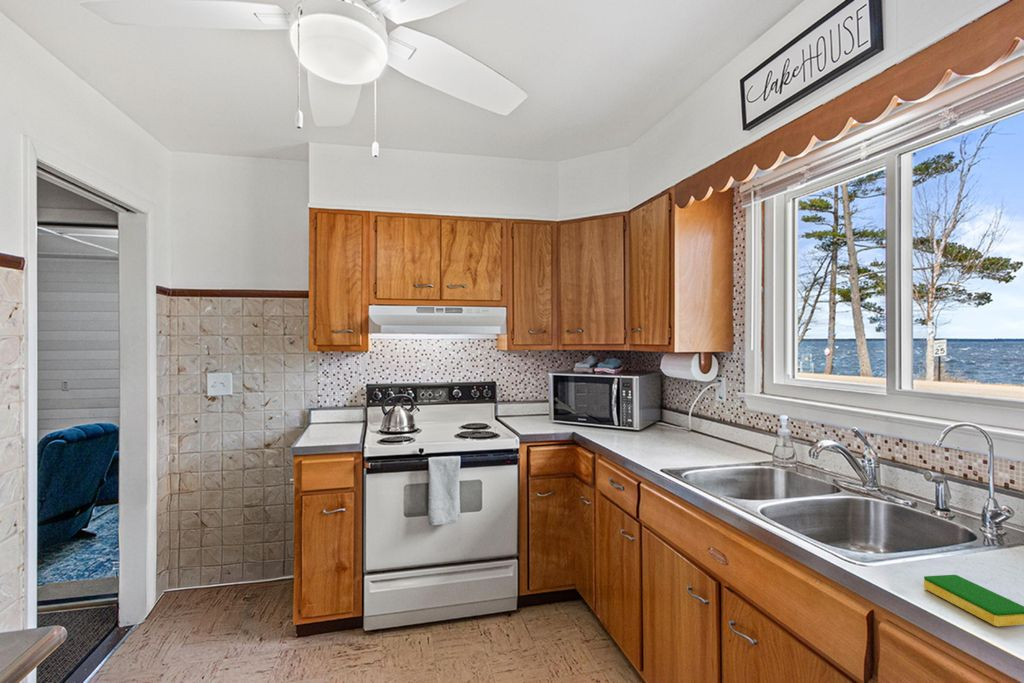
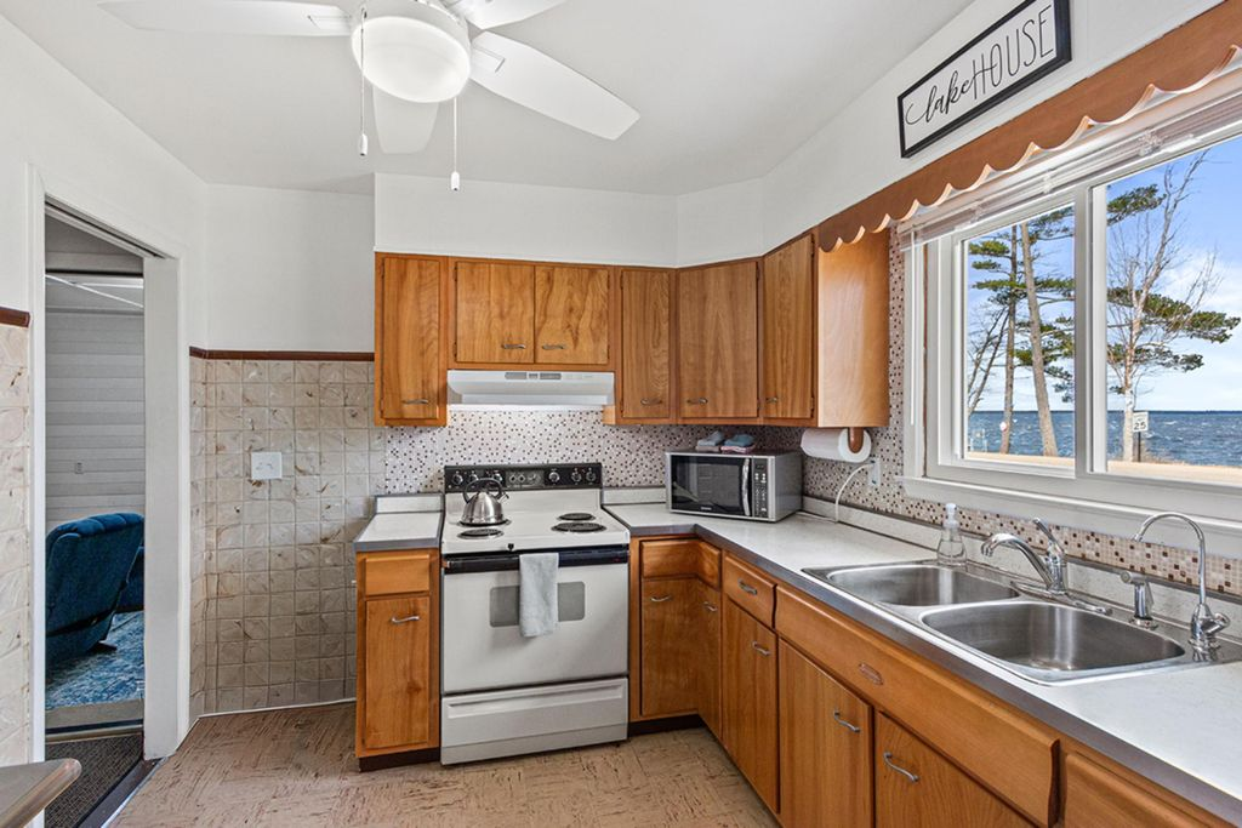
- dish sponge [923,574,1024,627]
